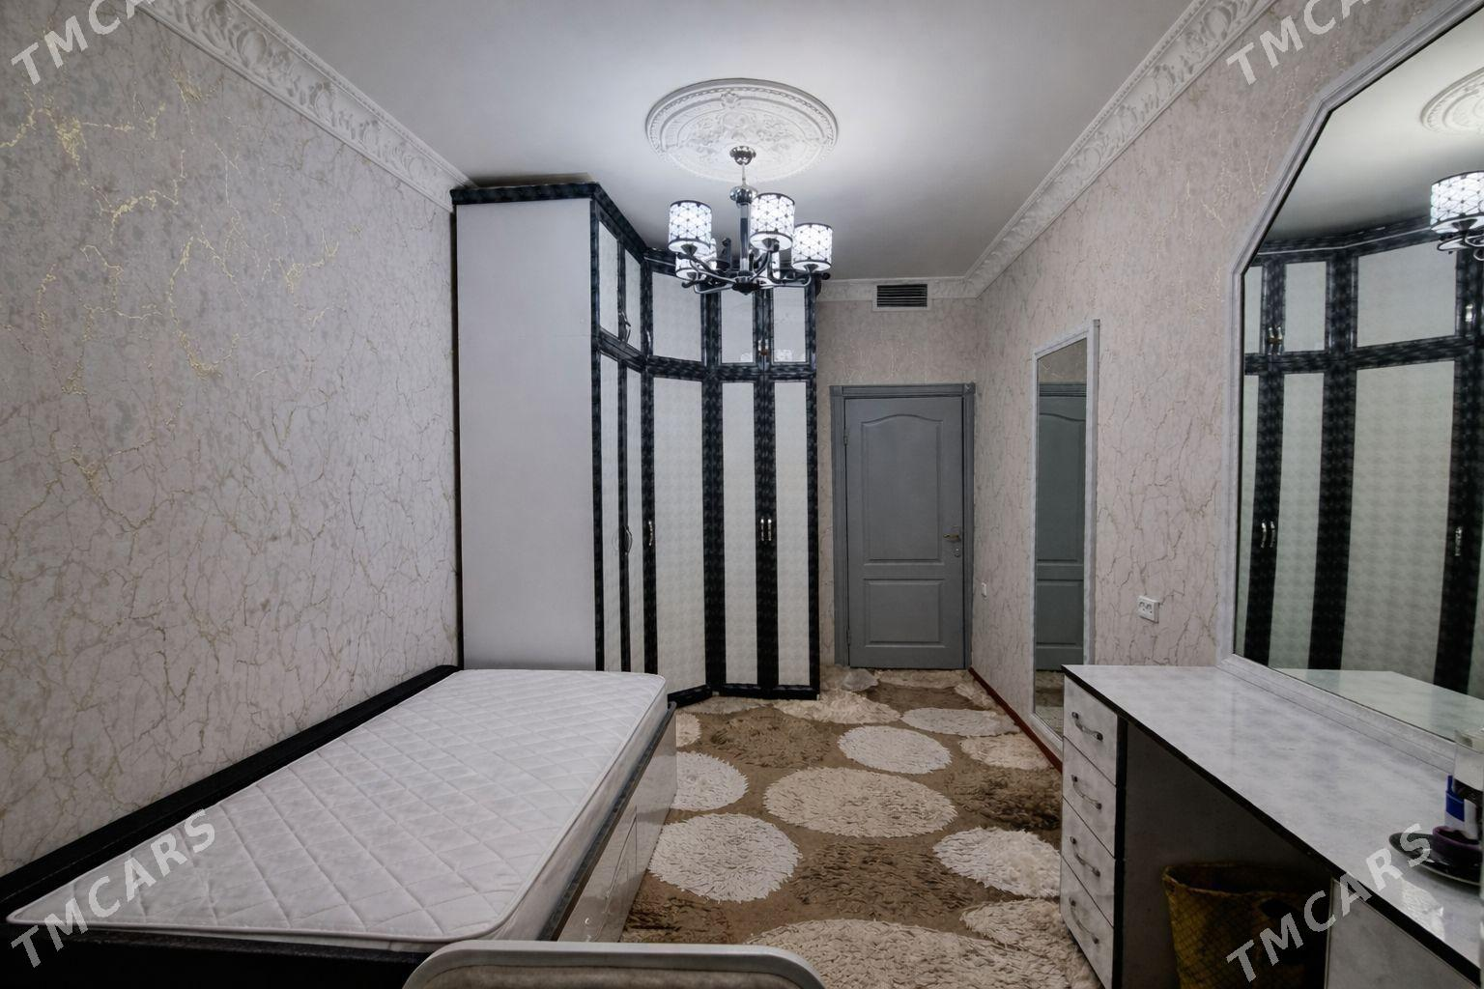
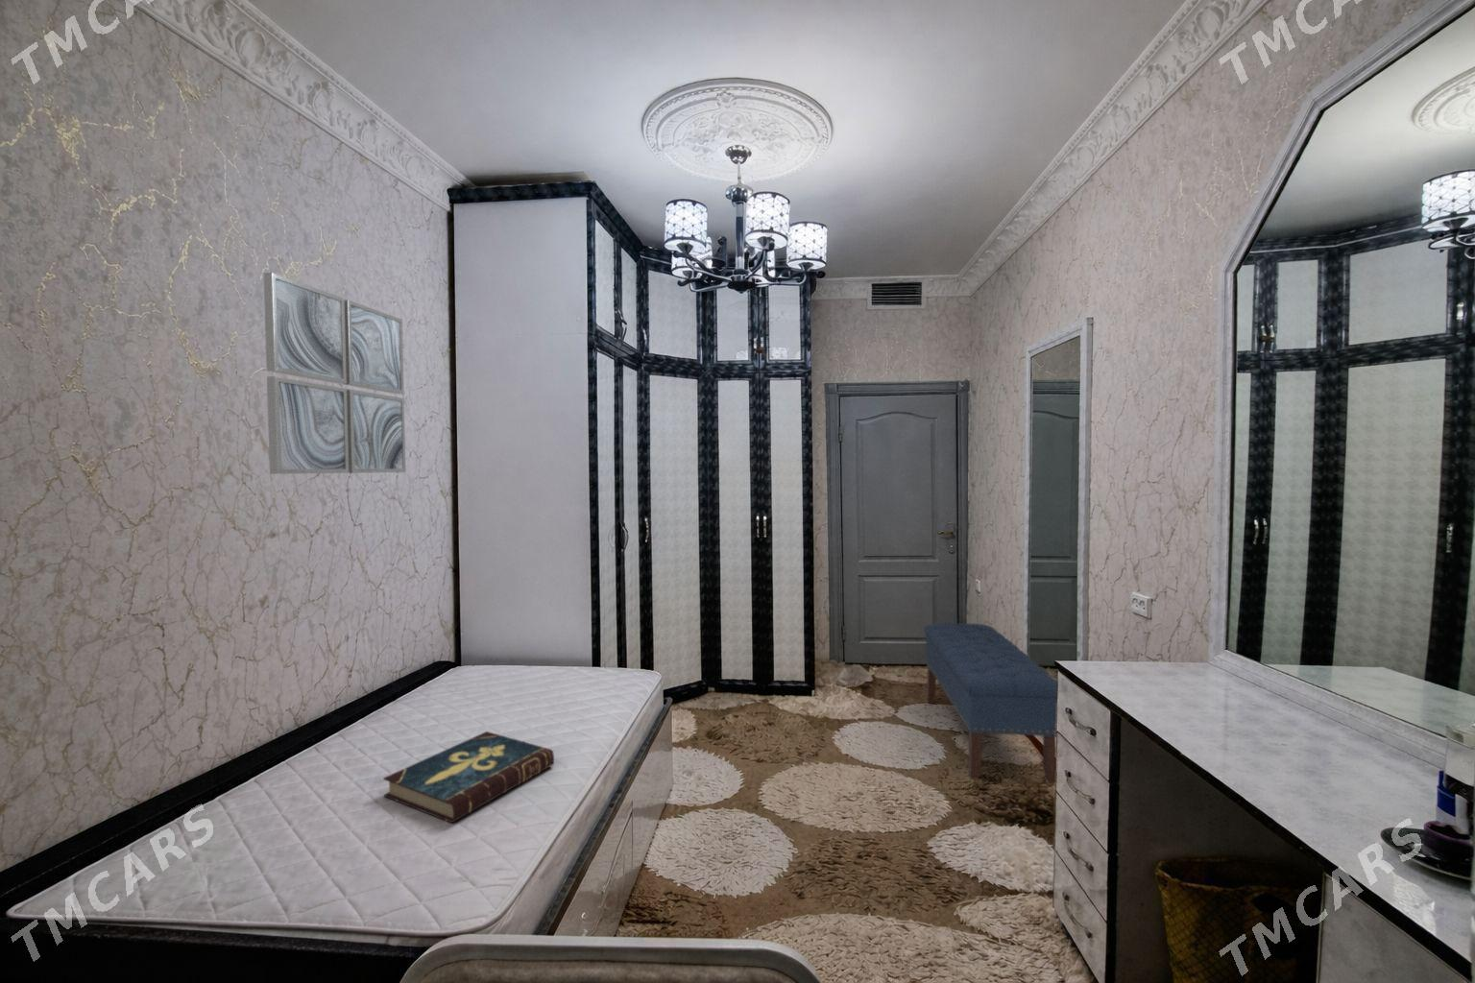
+ wall art [263,272,407,475]
+ bench [923,622,1058,784]
+ book [382,731,555,824]
